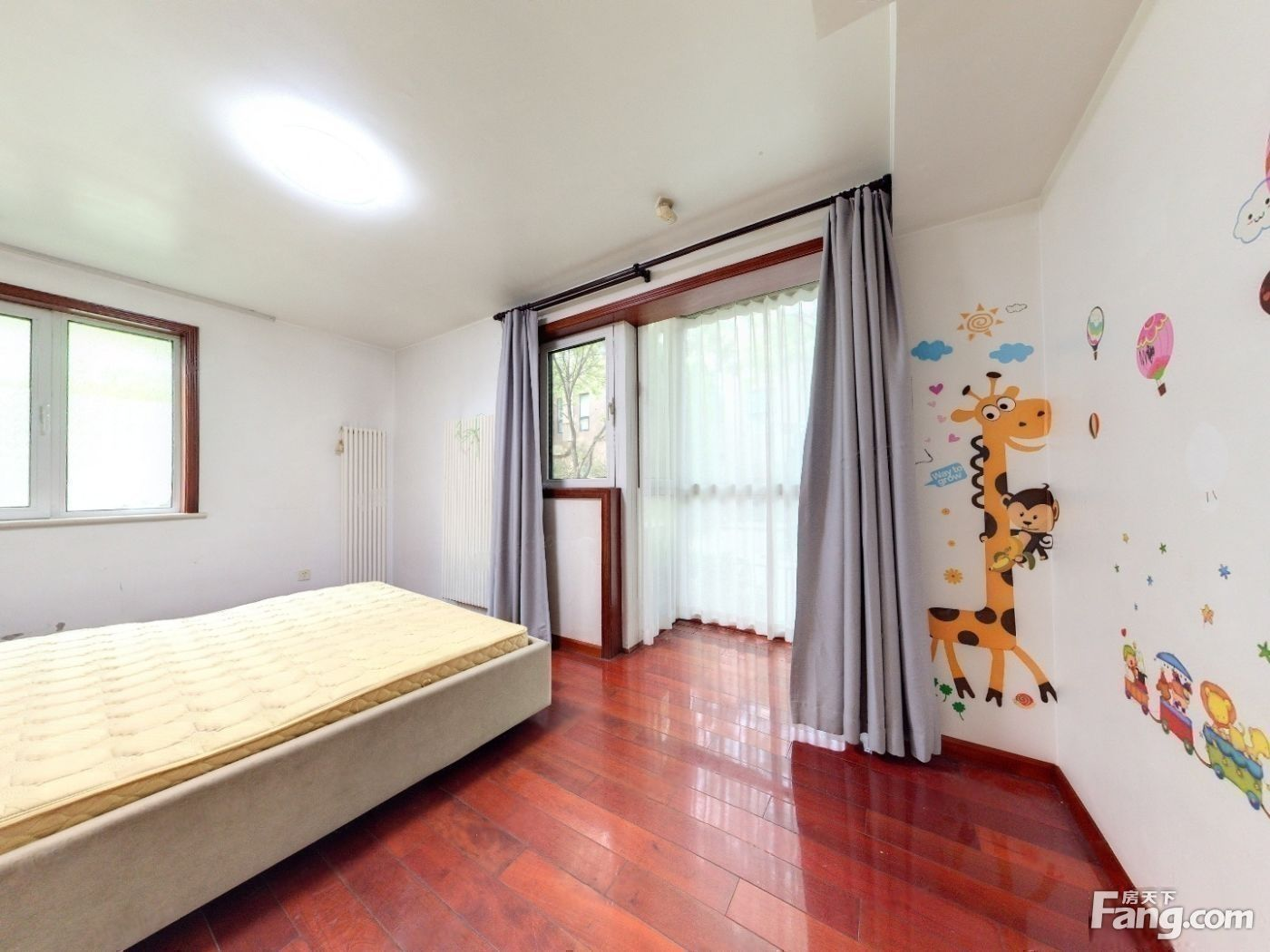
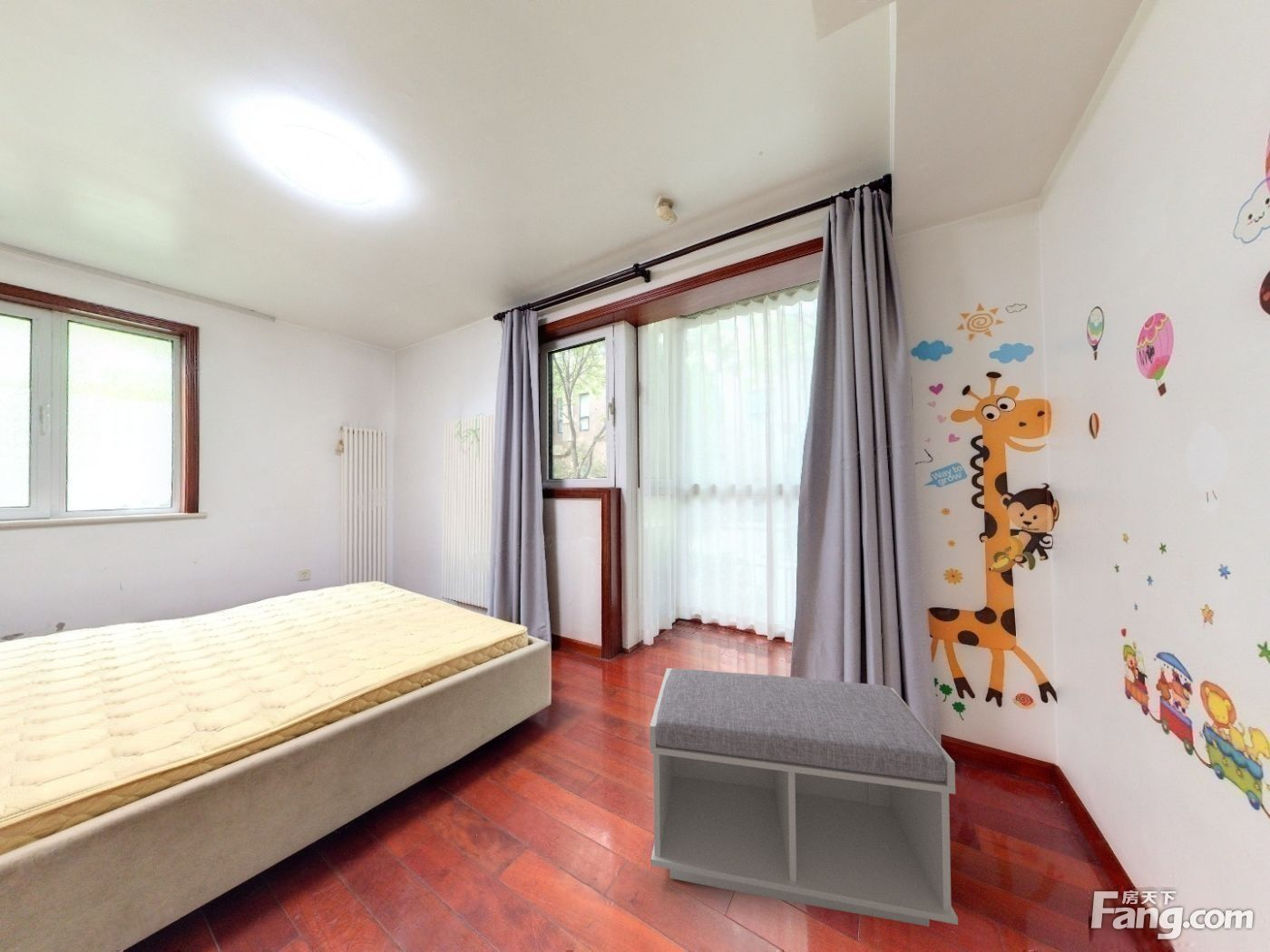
+ bench [649,667,959,928]
